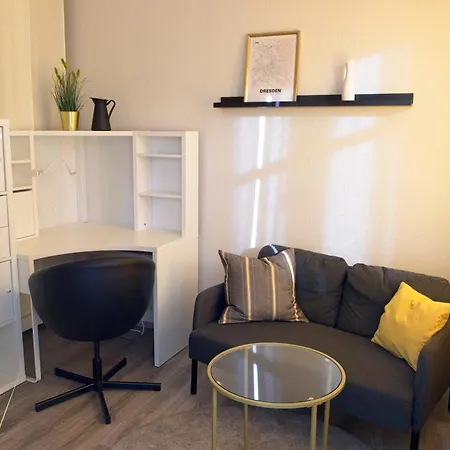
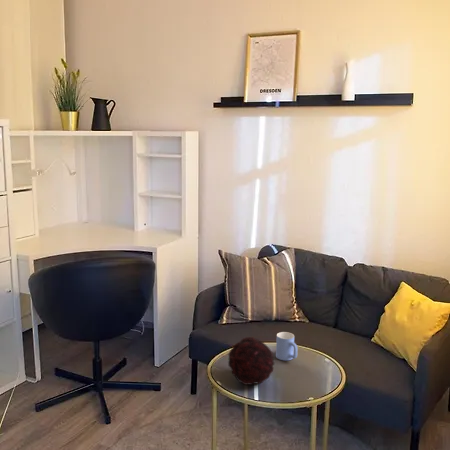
+ decorative orb [227,336,275,386]
+ mug [275,331,299,361]
